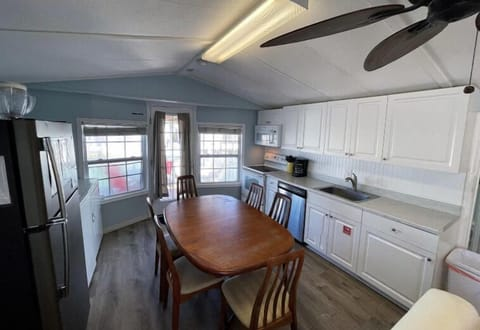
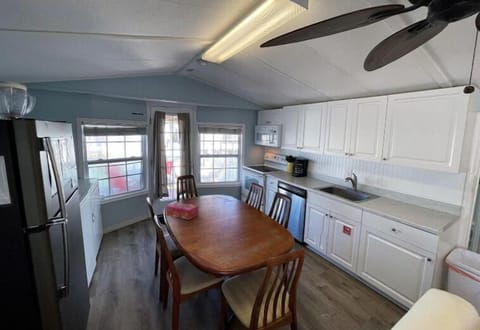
+ tissue box [165,202,199,221]
